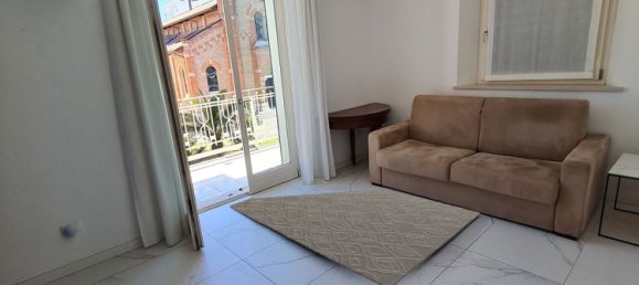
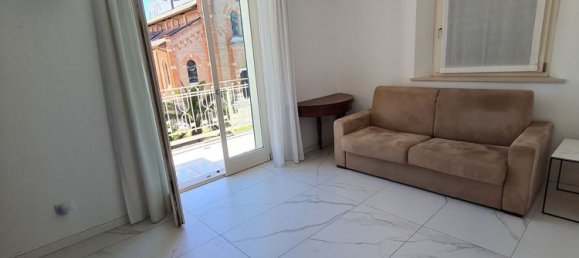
- rug [228,188,481,285]
